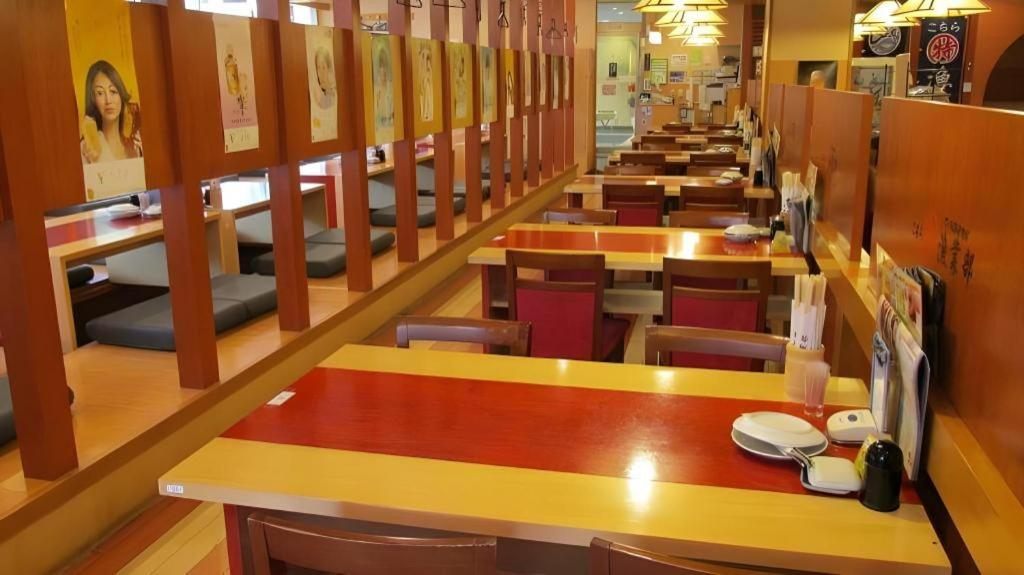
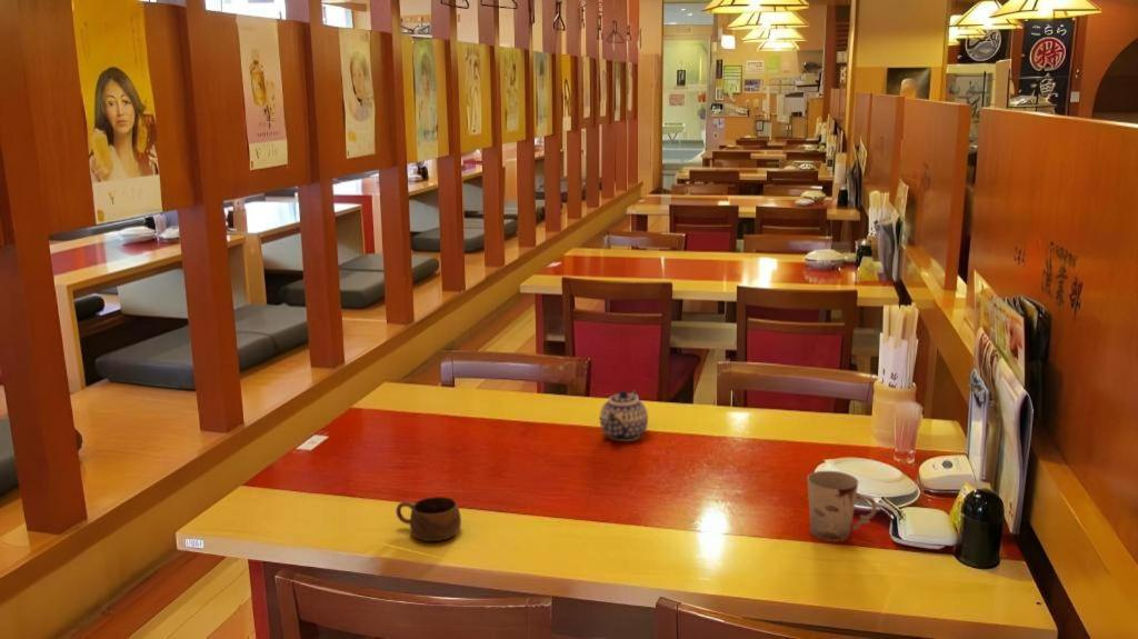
+ cup [395,496,462,542]
+ cup [806,470,878,542]
+ teapot [599,389,649,442]
